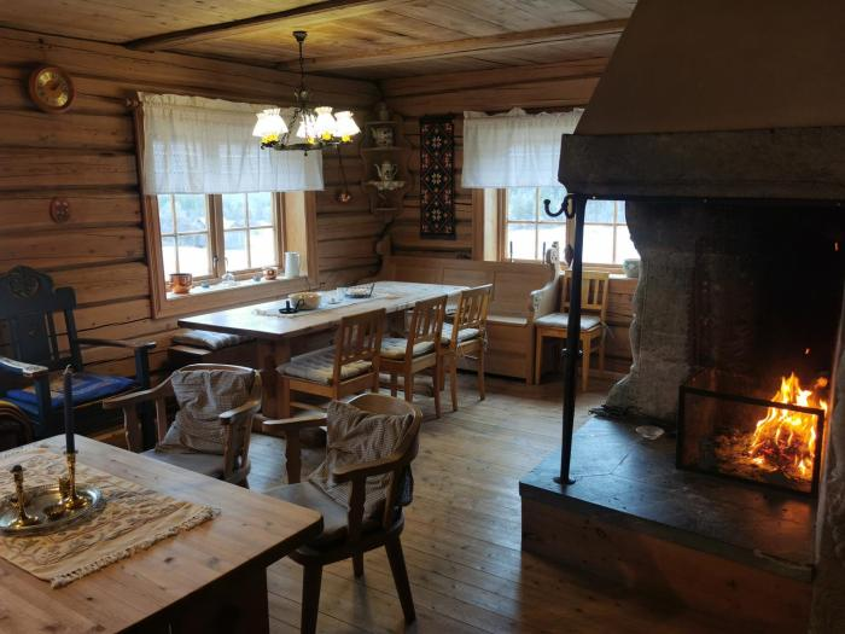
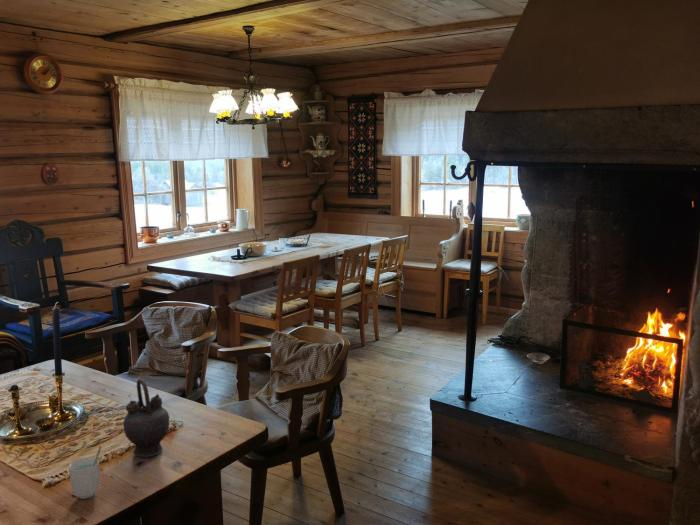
+ cup [68,445,102,500]
+ teapot [122,378,170,458]
